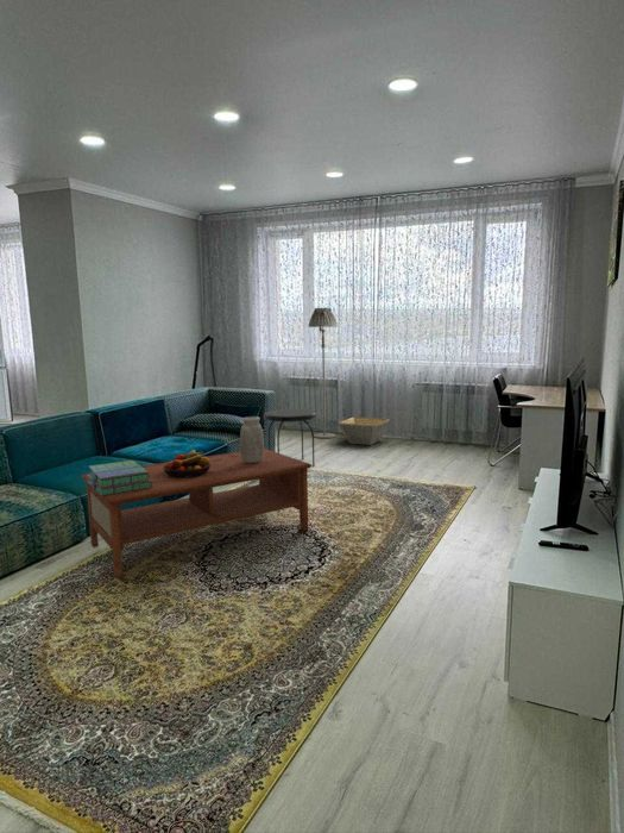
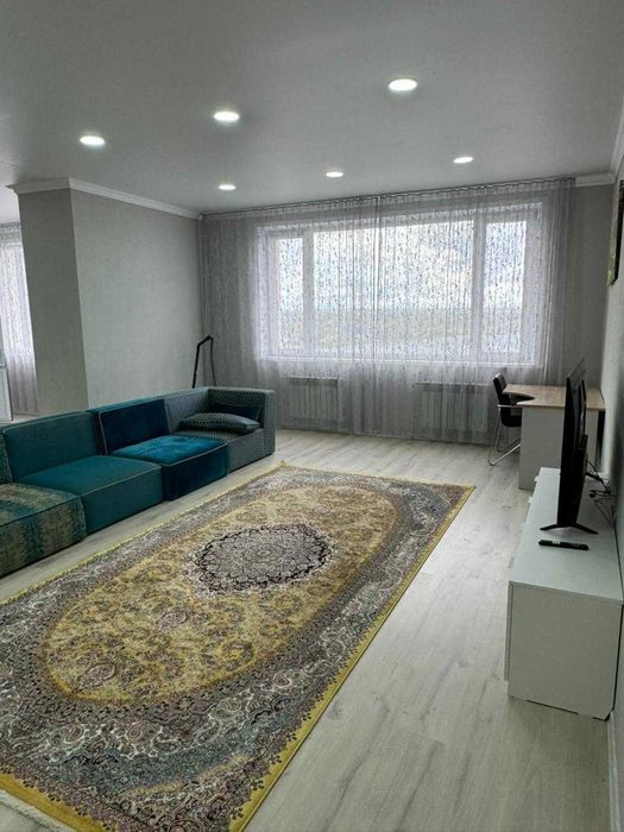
- floor lamp [308,307,339,439]
- stack of books [87,459,152,496]
- basket [336,415,391,446]
- coffee table [81,447,313,580]
- vase [239,415,265,463]
- side table [263,408,317,468]
- fruit bowl [163,449,210,478]
